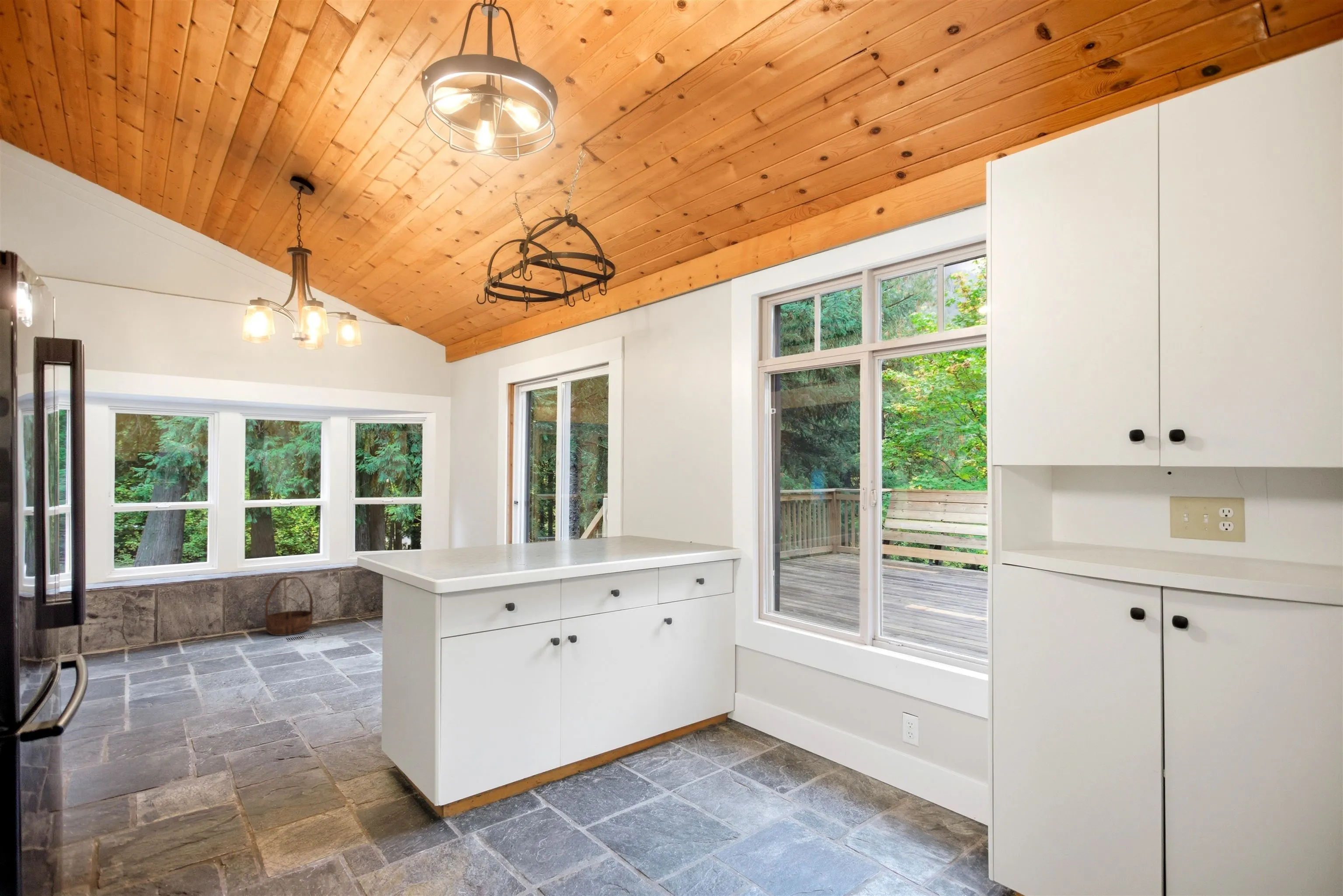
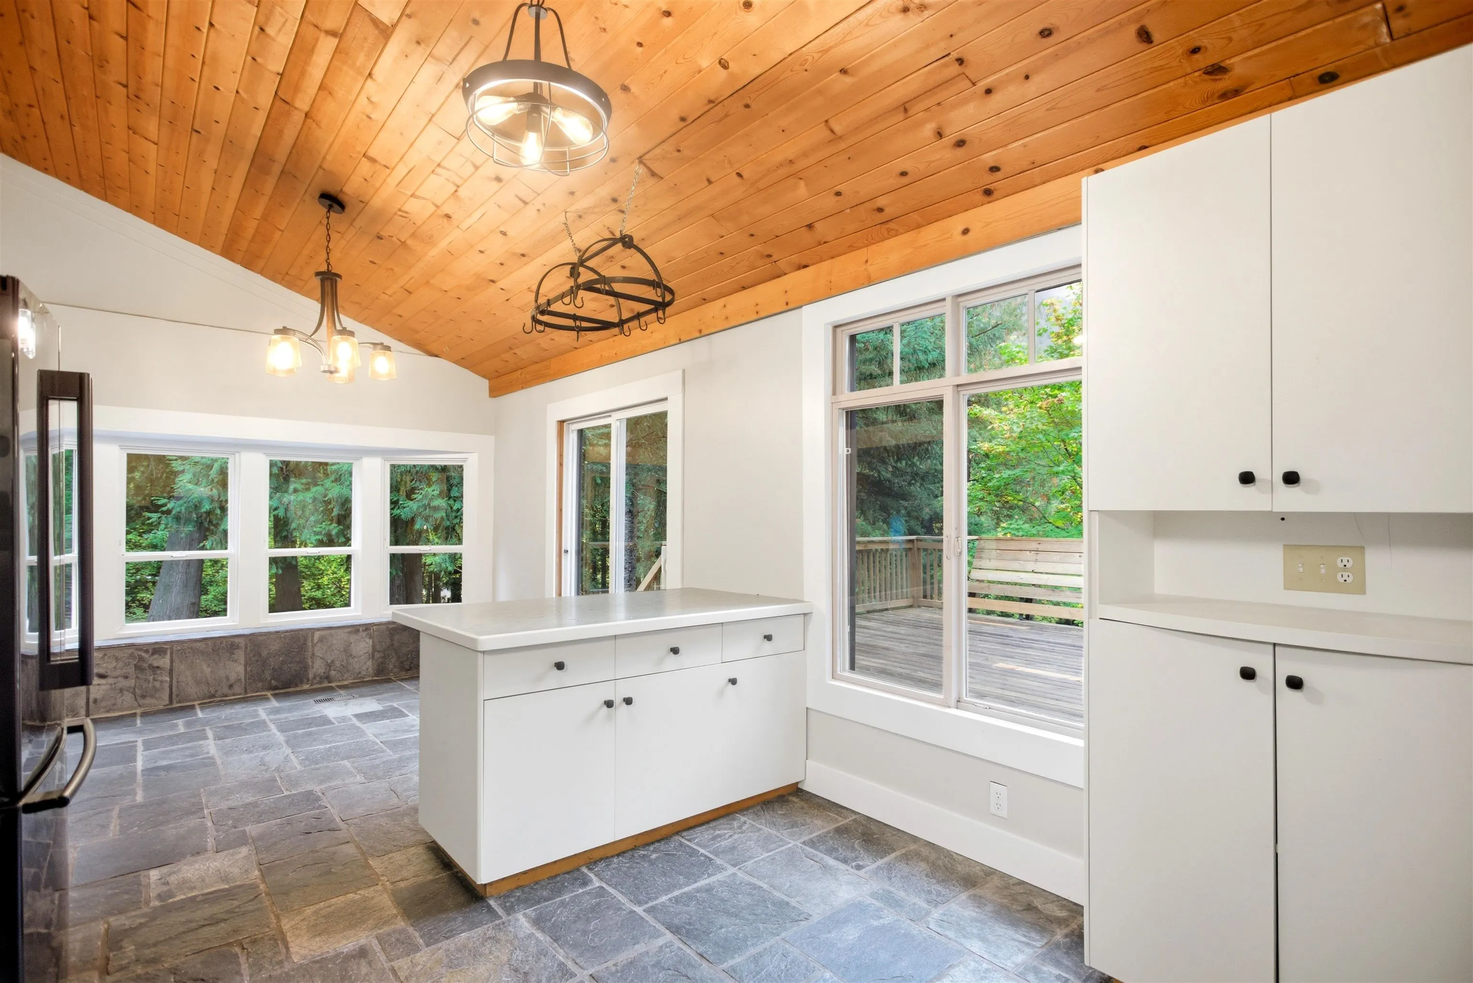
- basket [265,576,313,636]
